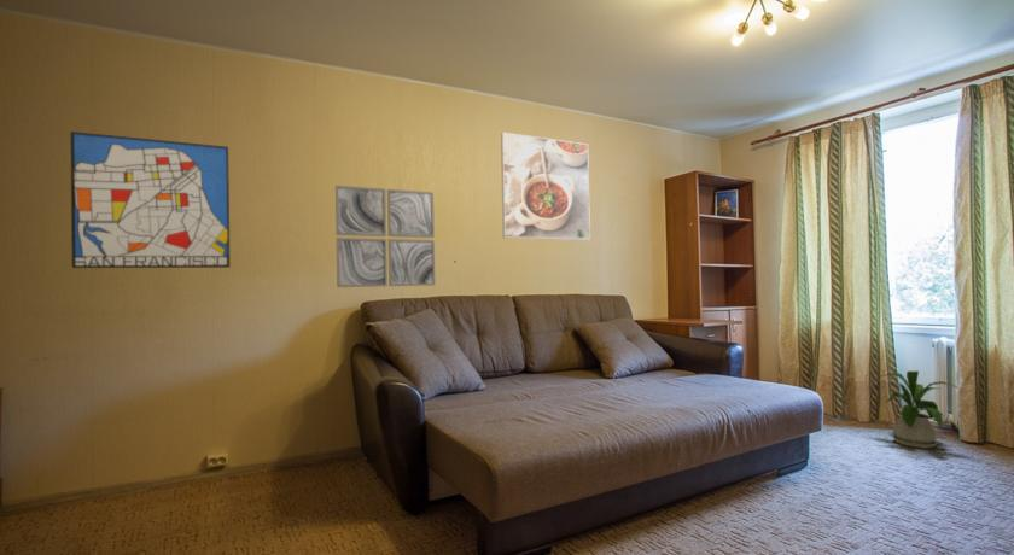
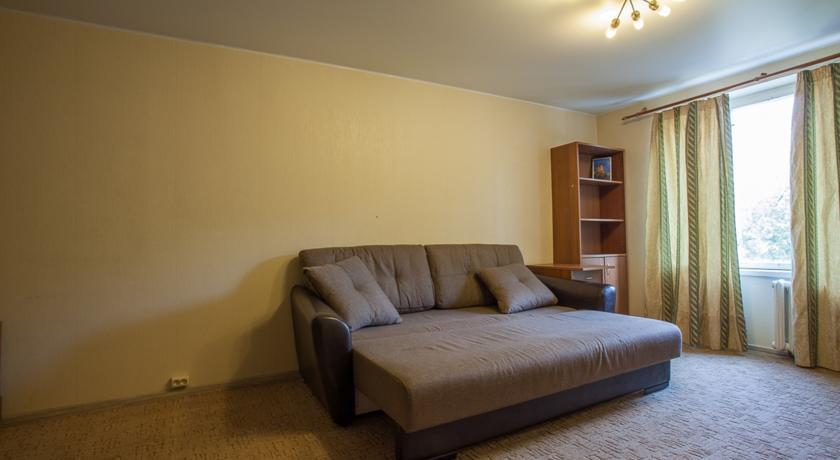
- wall art [69,130,231,269]
- wall art [334,185,437,288]
- house plant [876,369,961,450]
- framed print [500,132,592,241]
